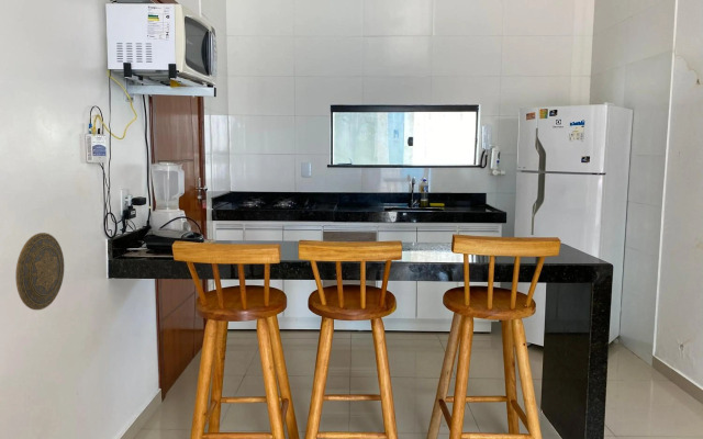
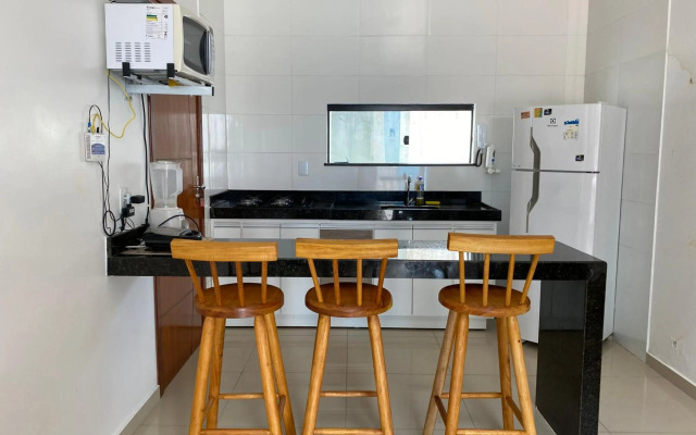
- decorative plate [14,232,65,311]
